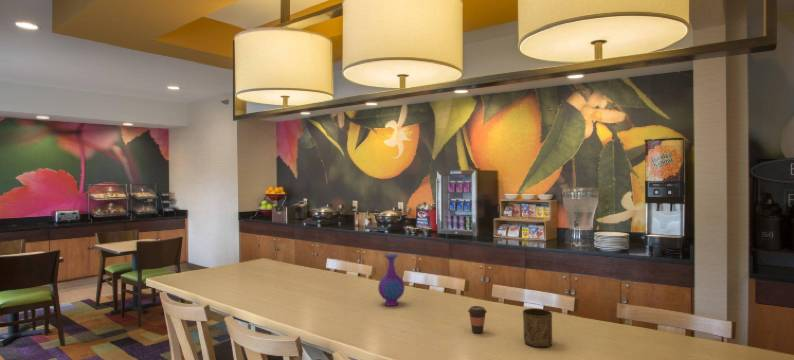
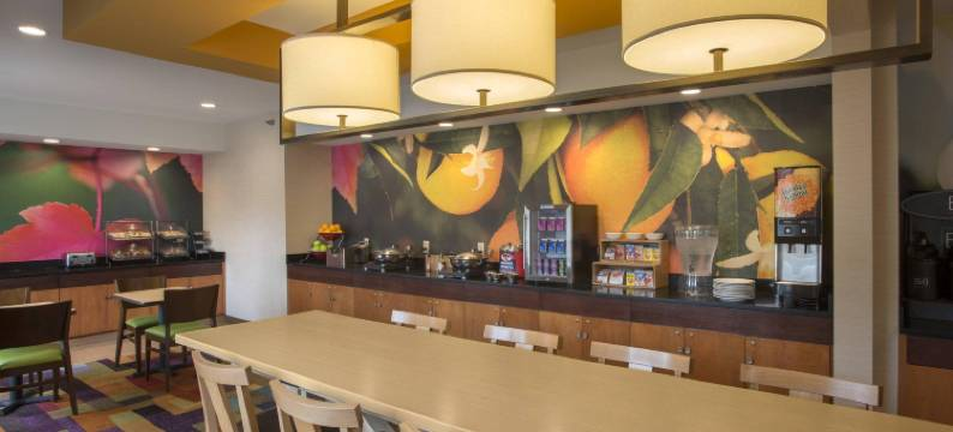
- coffee cup [467,305,488,334]
- vase [377,253,406,307]
- cup [522,307,553,348]
